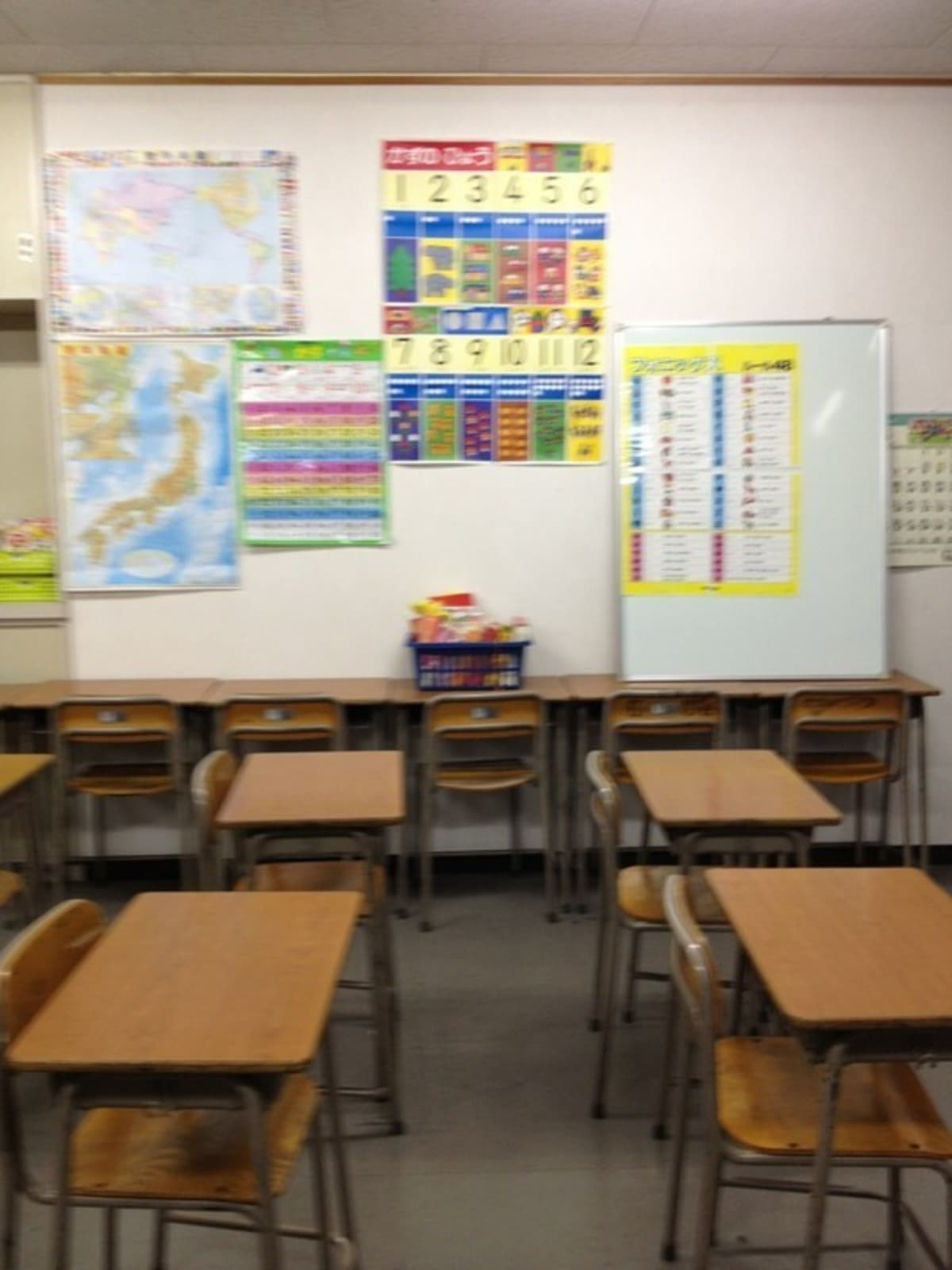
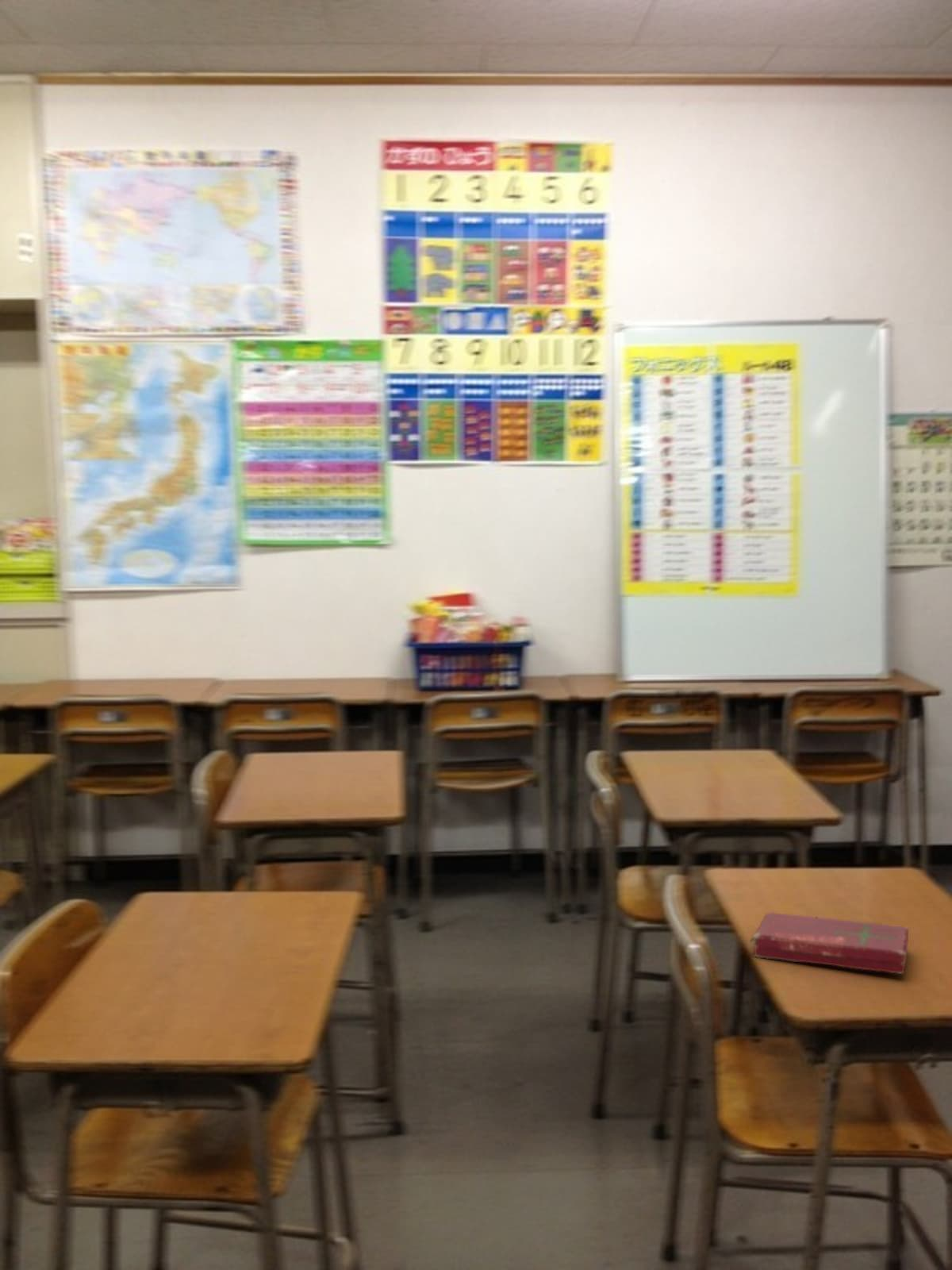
+ book [749,912,909,975]
